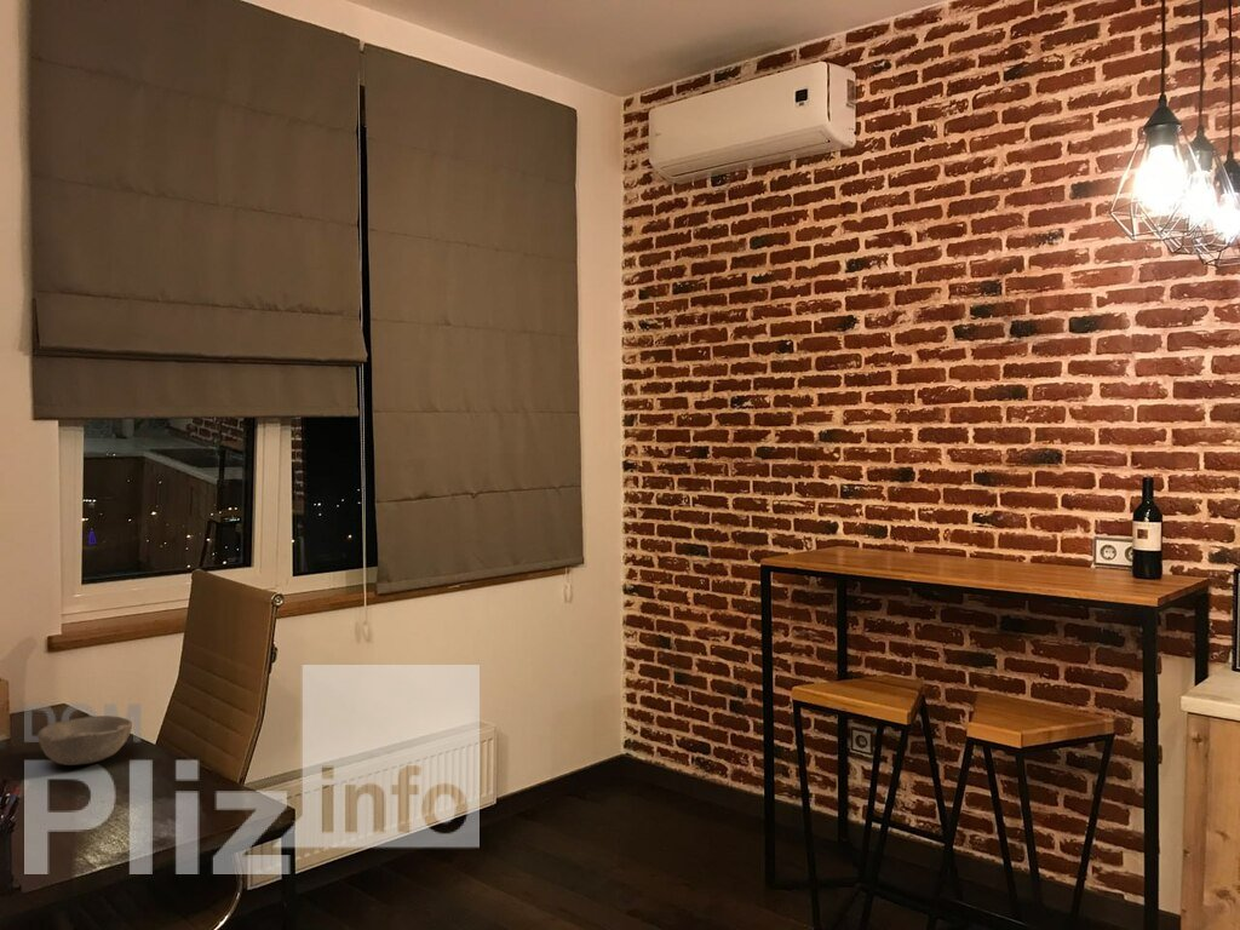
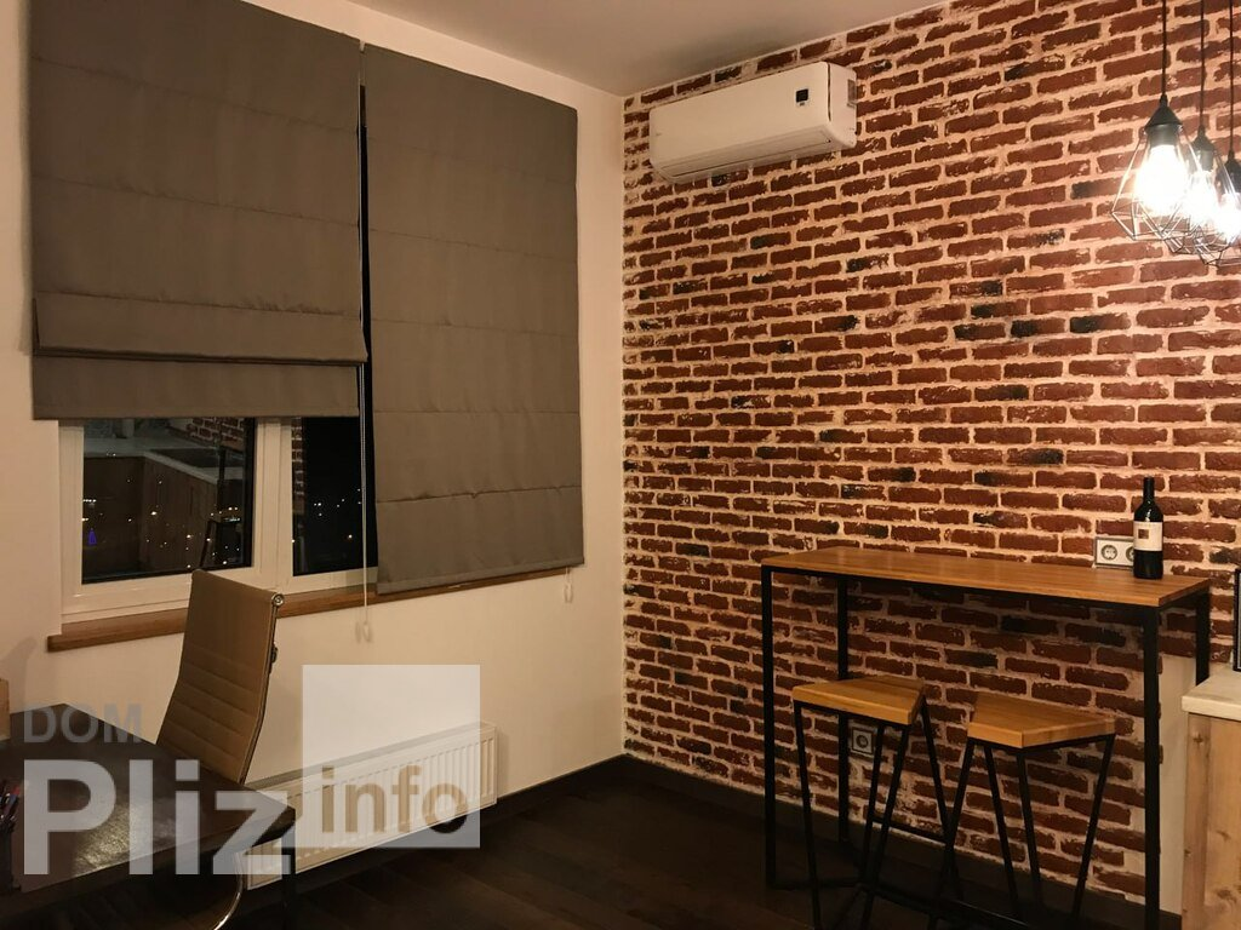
- bowl [36,714,133,767]
